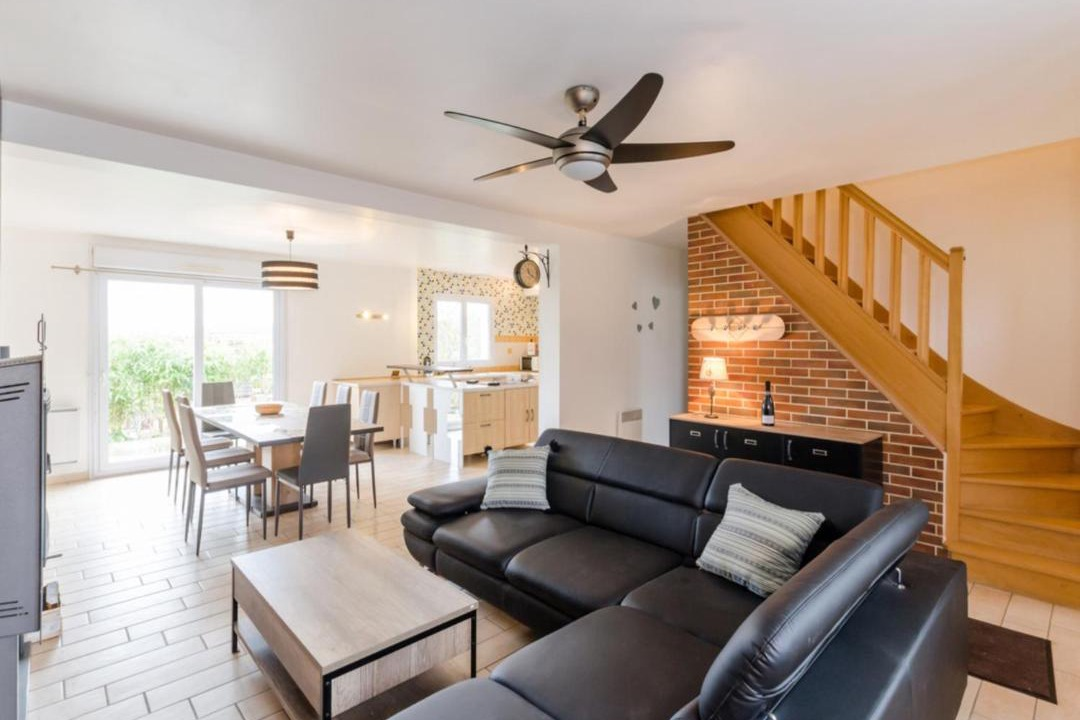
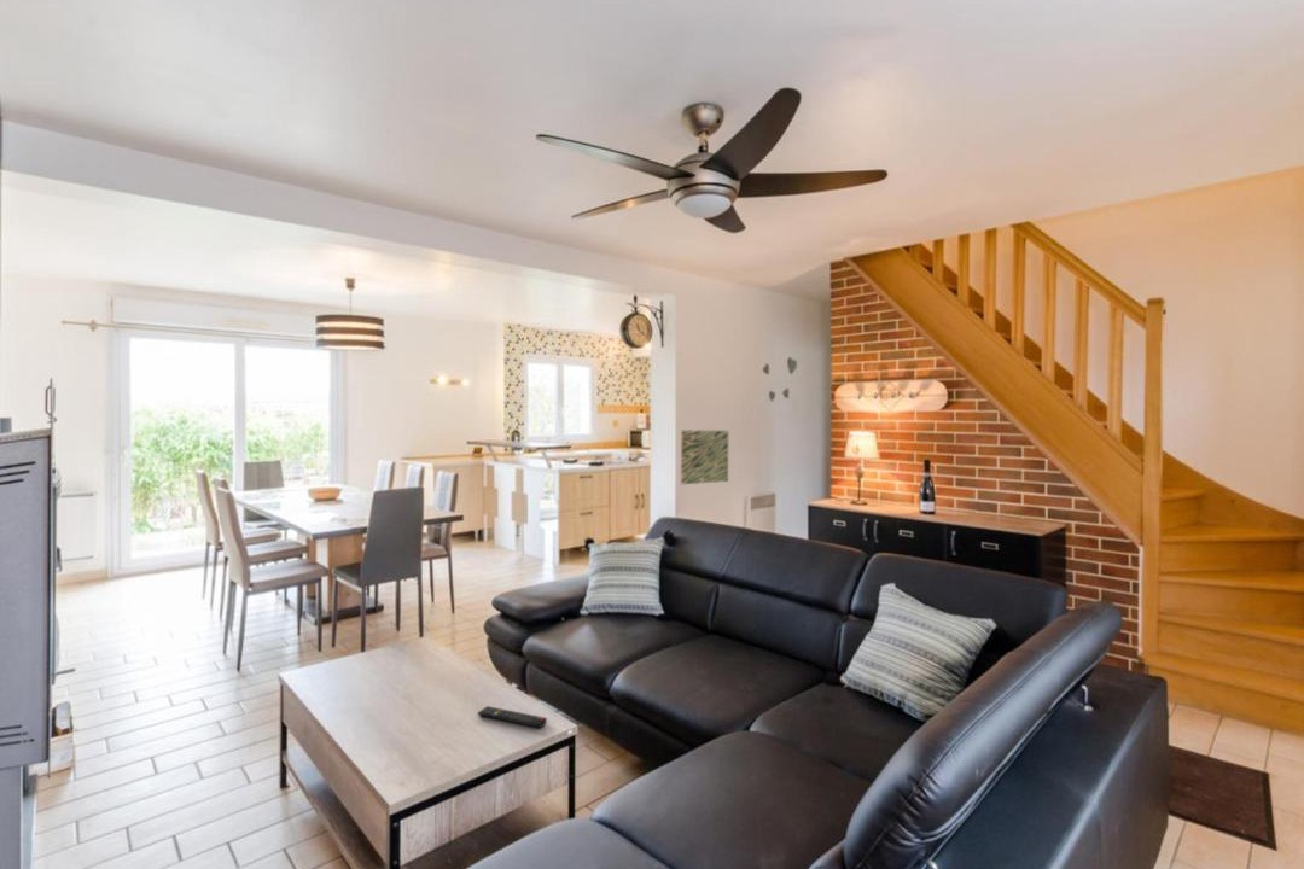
+ remote control [477,705,548,729]
+ wall art [680,430,729,485]
